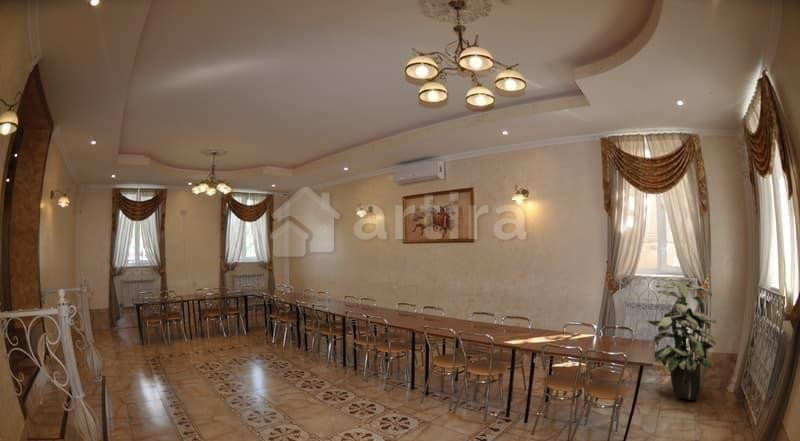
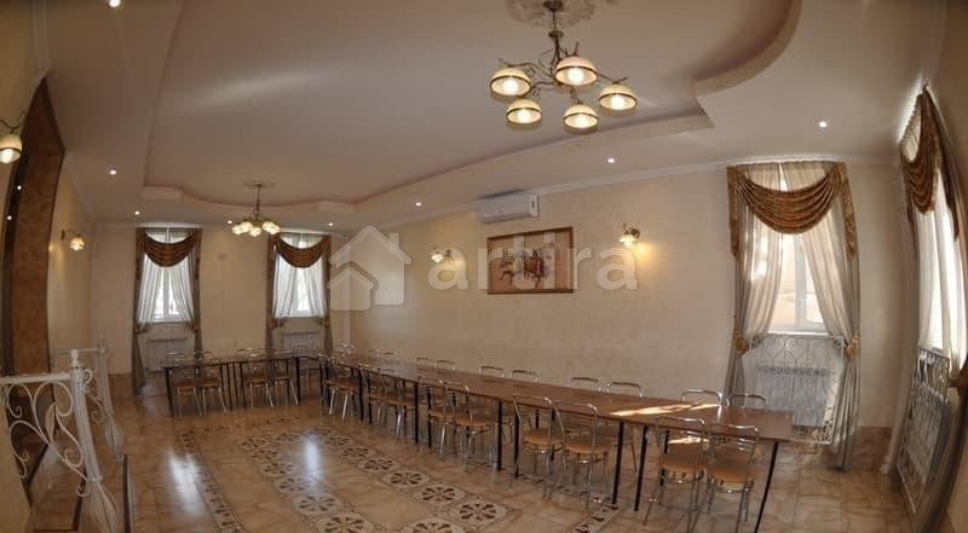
- indoor plant [645,276,717,401]
